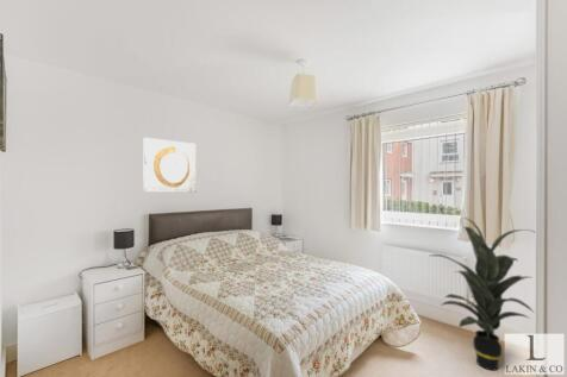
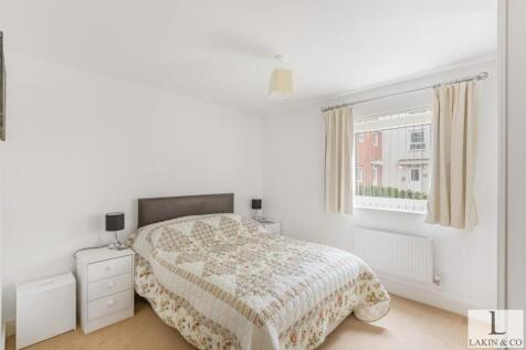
- indoor plant [430,216,536,372]
- wall art [142,137,198,194]
